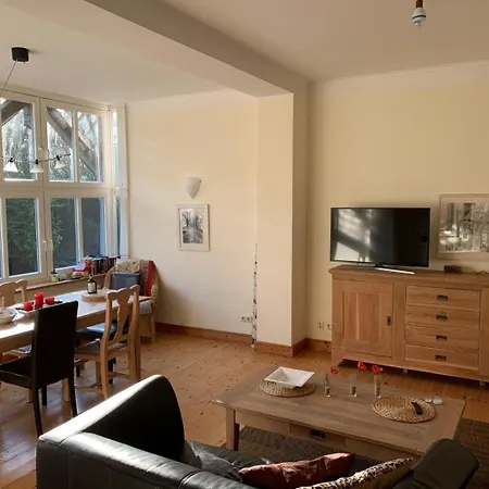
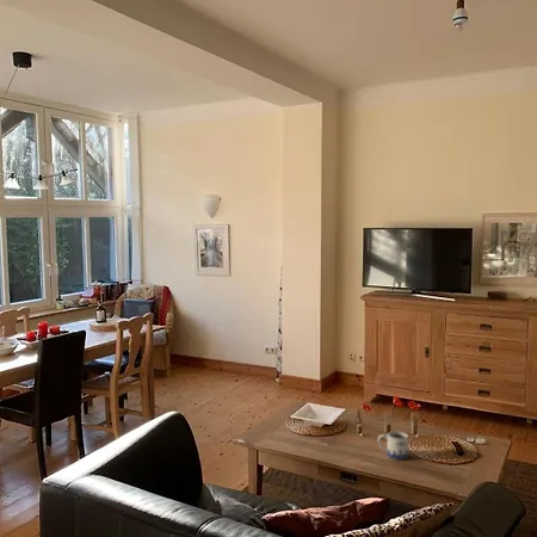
+ mug [377,430,409,461]
